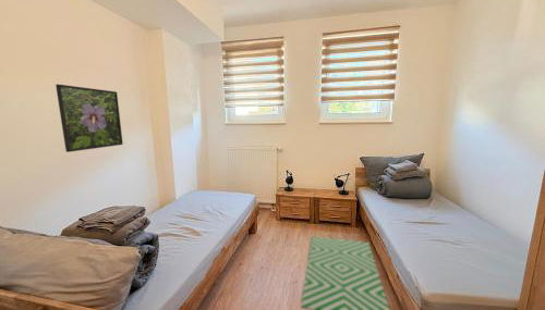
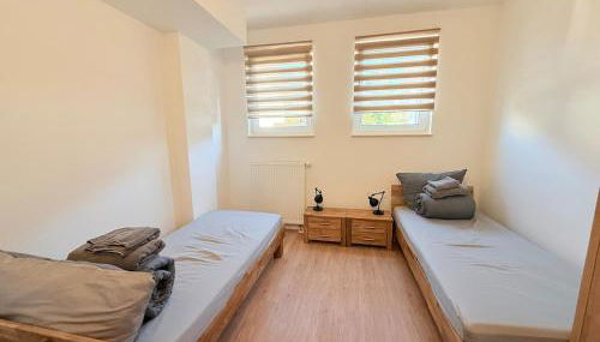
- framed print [55,84,124,153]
- rug [300,235,390,310]
